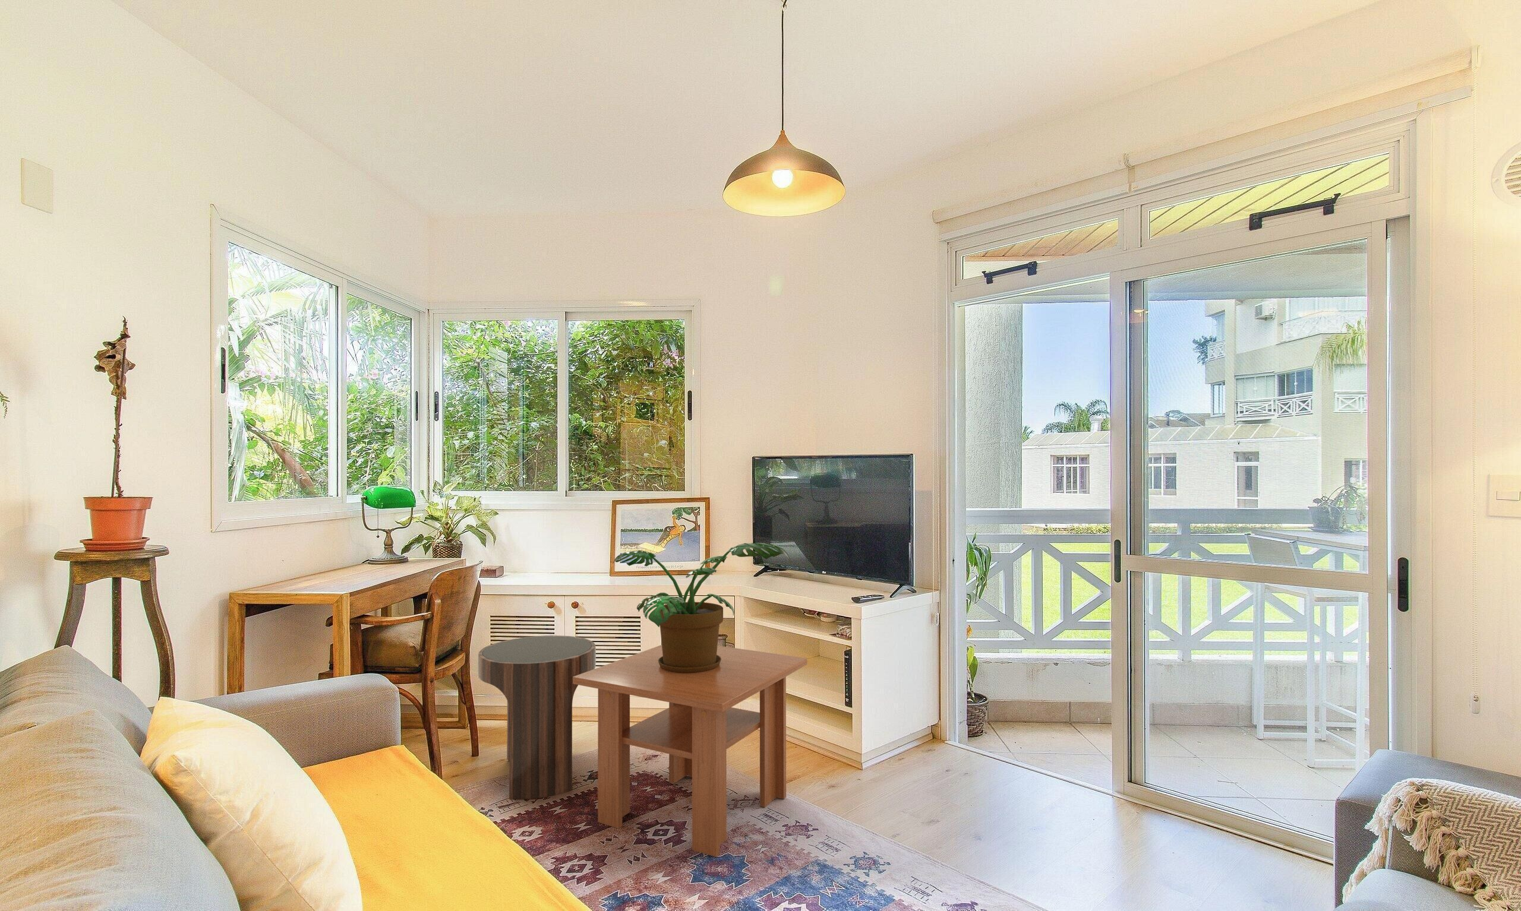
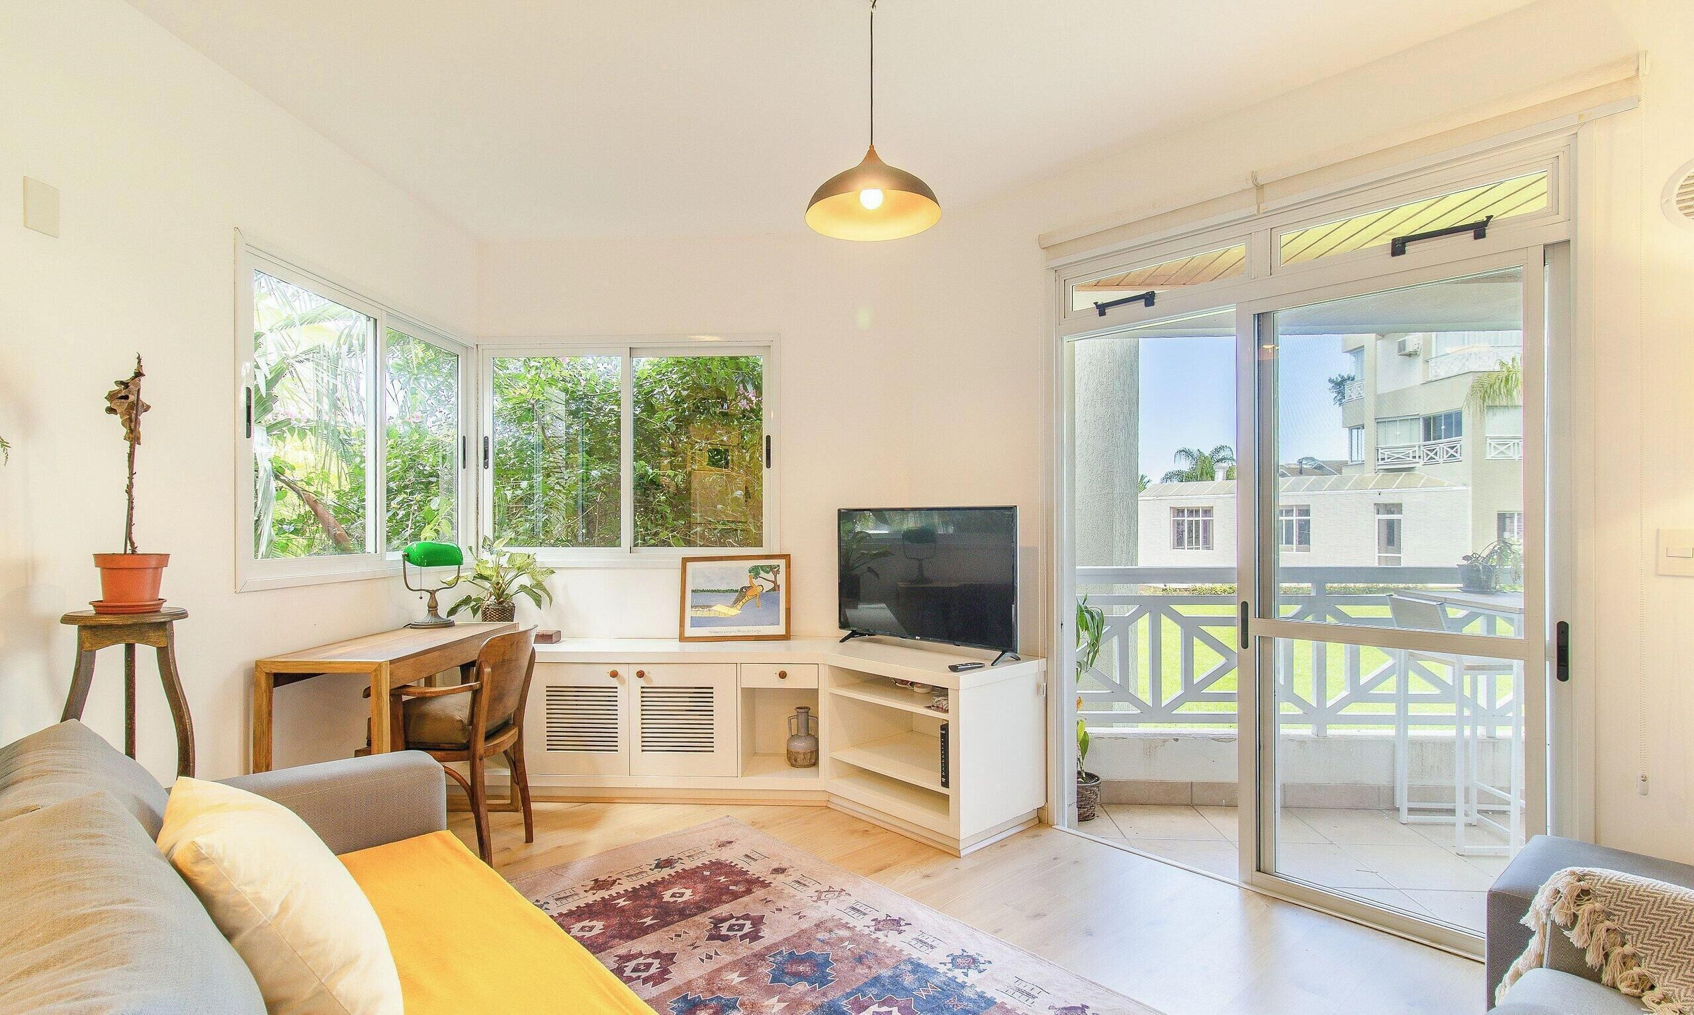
- coffee table [573,644,808,858]
- potted plant [612,542,791,672]
- side table [477,634,597,800]
